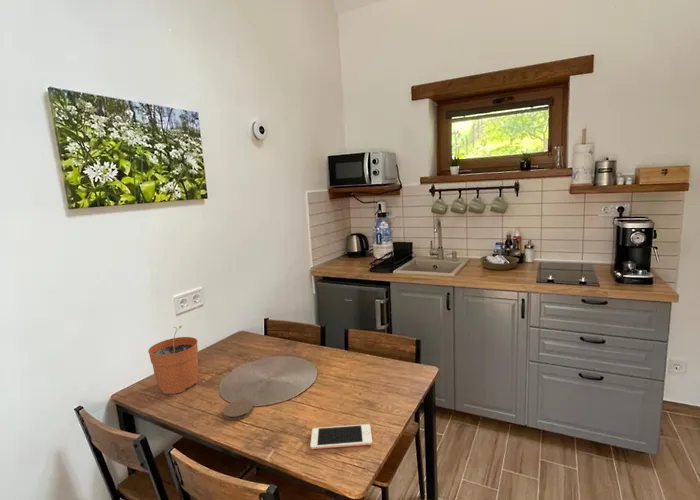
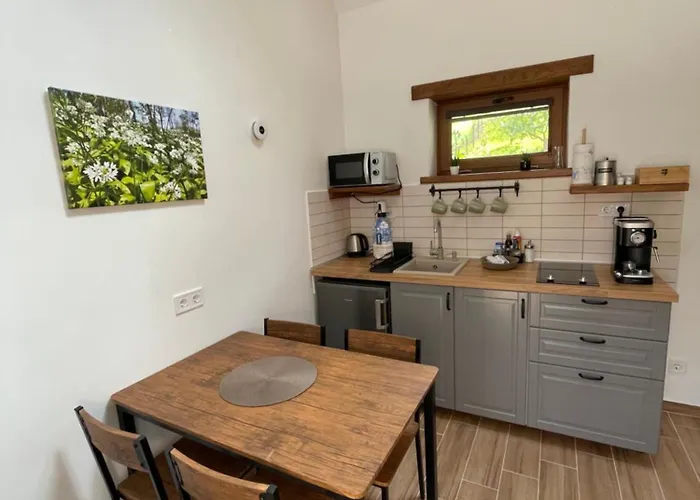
- plant pot [147,325,199,395]
- cell phone [309,423,373,450]
- coaster [222,399,254,421]
